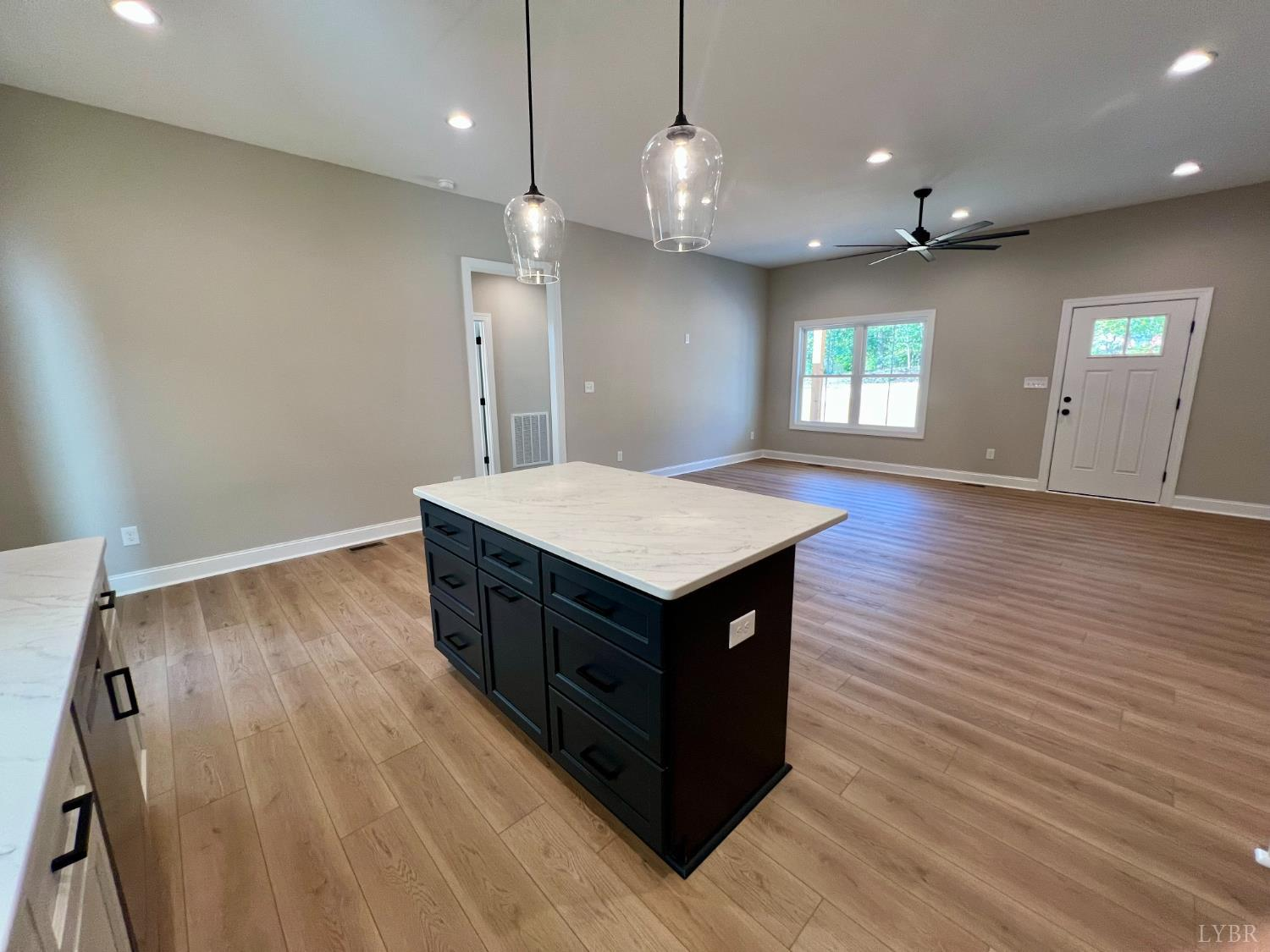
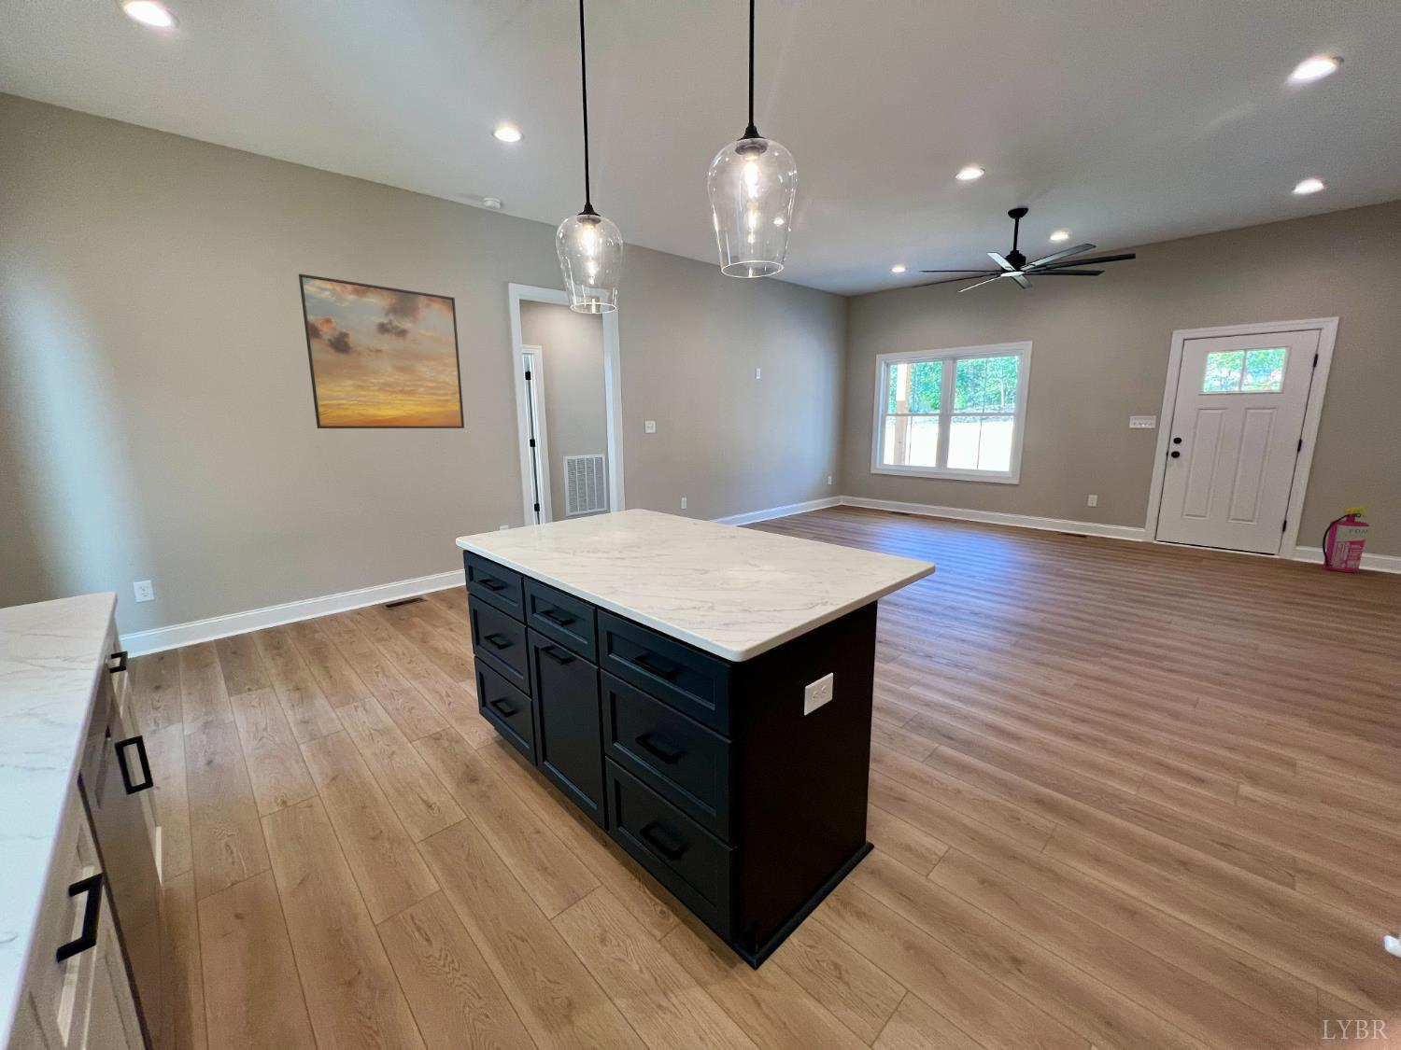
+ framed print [298,272,466,429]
+ fire extinguisher [1322,506,1371,574]
